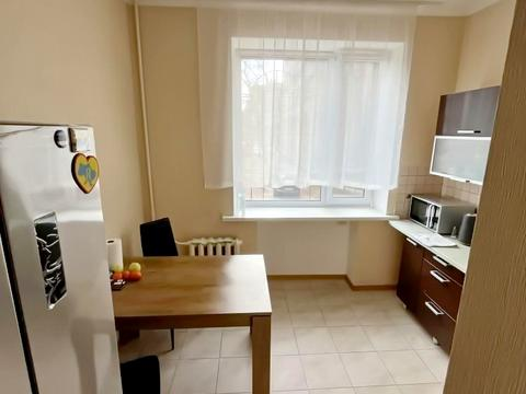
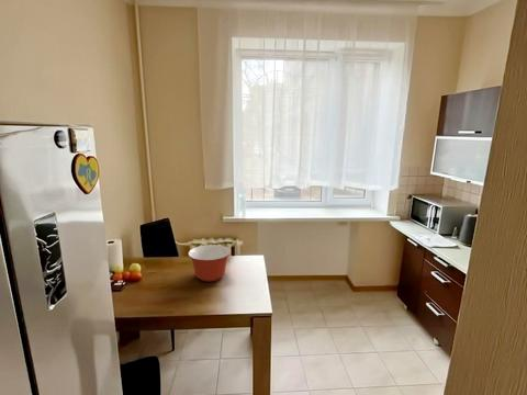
+ mixing bowl [187,244,232,282]
